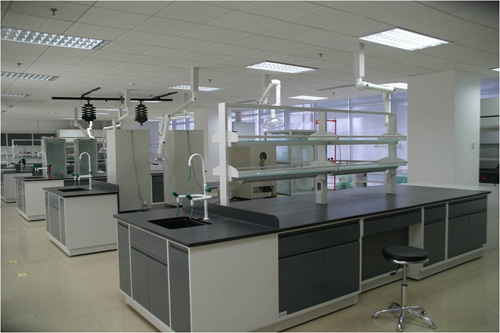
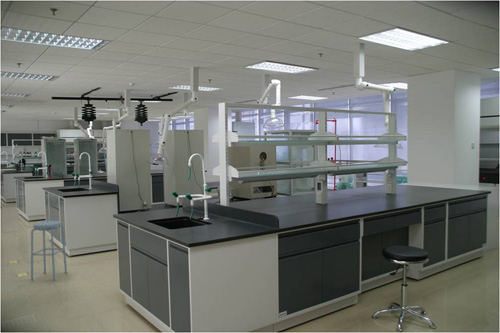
+ stool [30,220,68,281]
